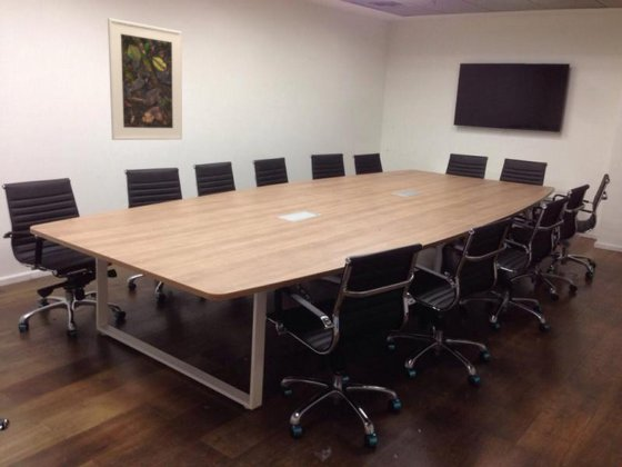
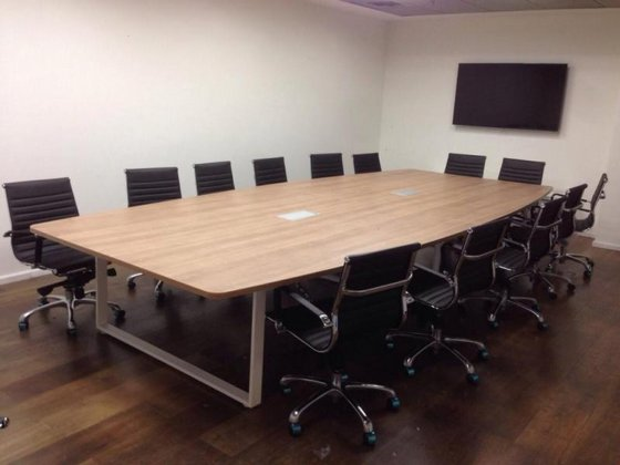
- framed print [107,17,183,141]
